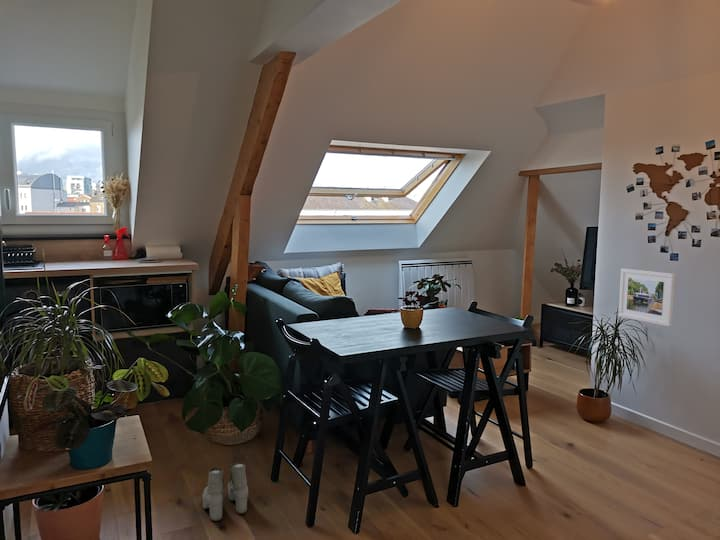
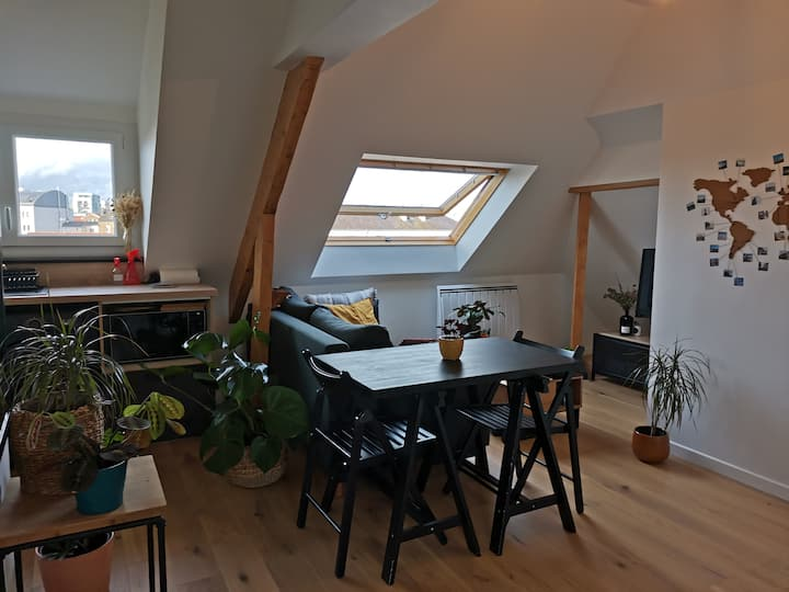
- boots [202,461,249,522]
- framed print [617,267,676,327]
